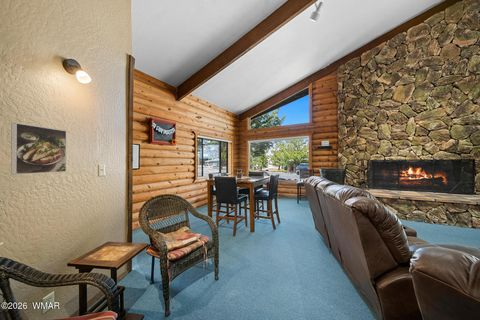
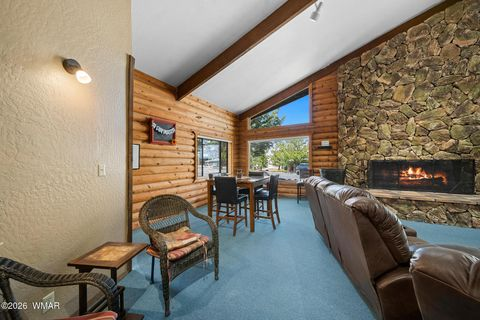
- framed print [10,122,67,175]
